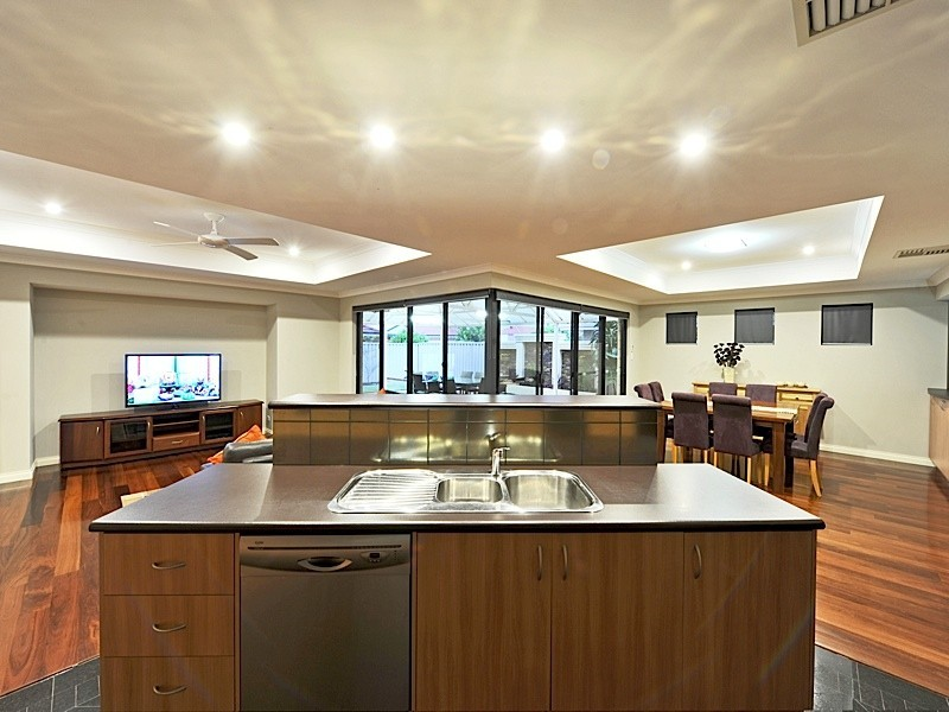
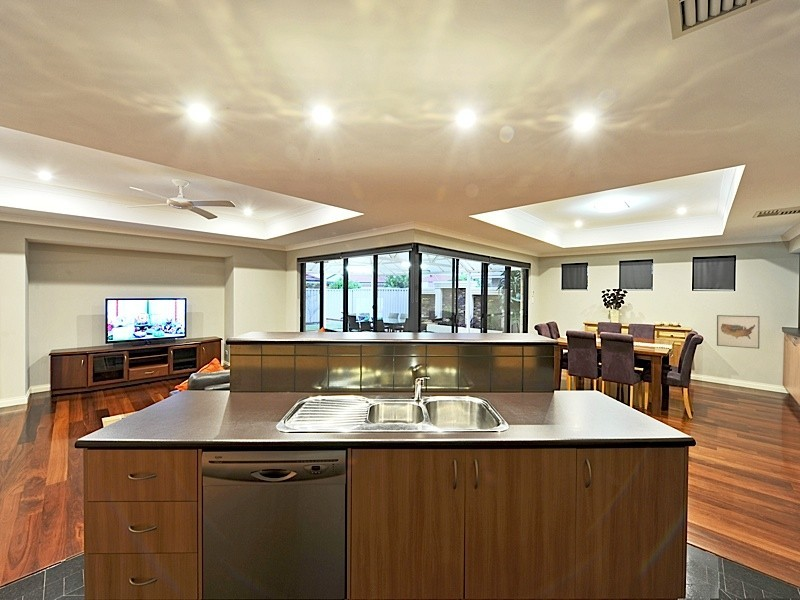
+ wall art [716,314,760,350]
